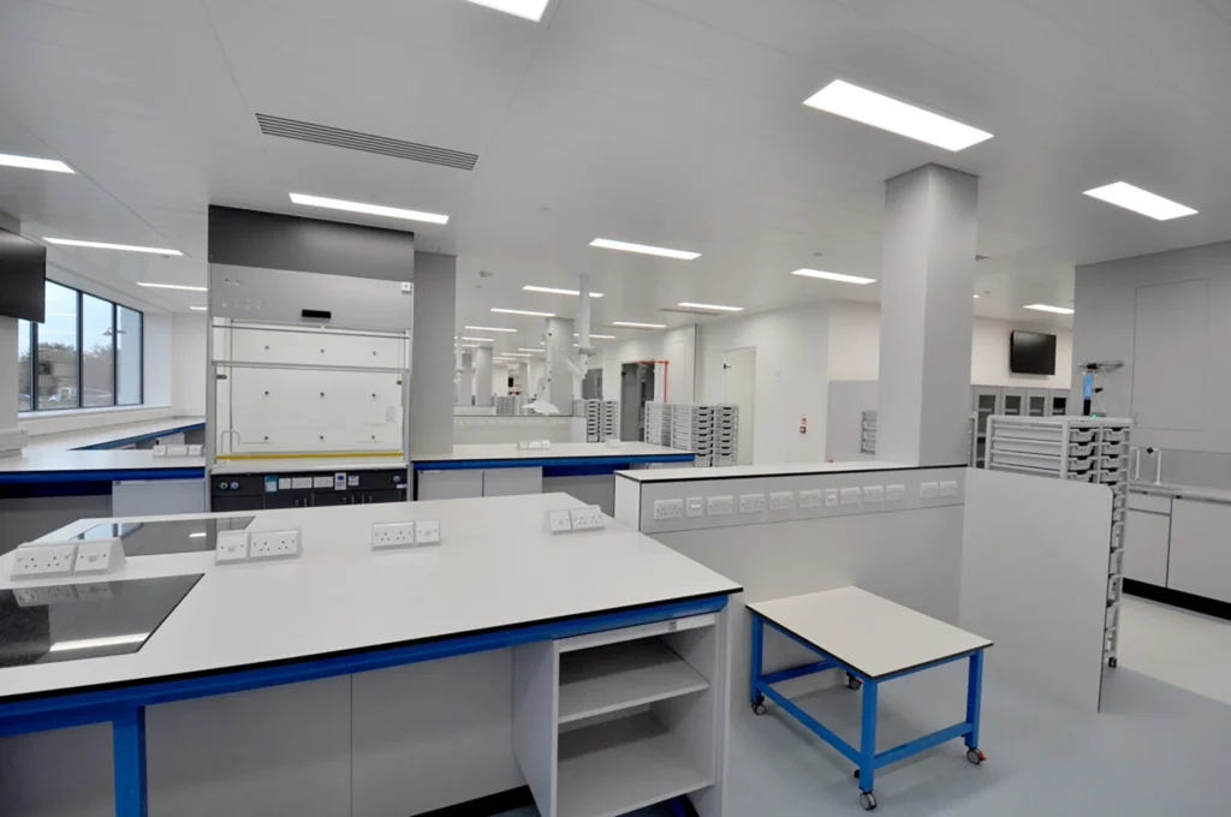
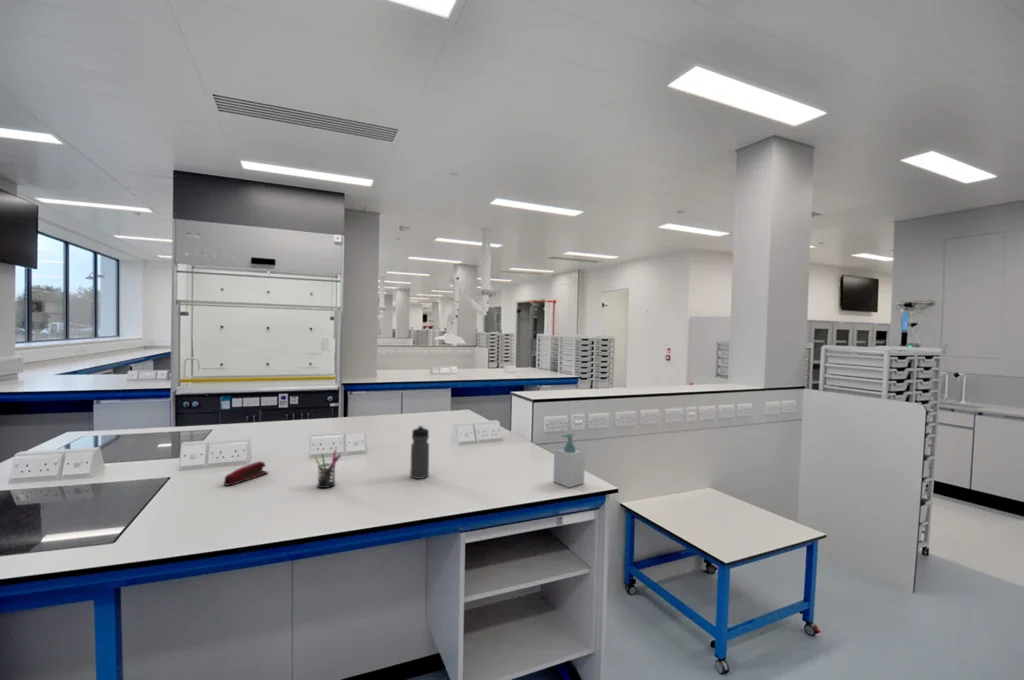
+ stapler [223,460,269,487]
+ pen holder [313,449,342,489]
+ water bottle [409,425,430,480]
+ soap bottle [552,432,586,489]
